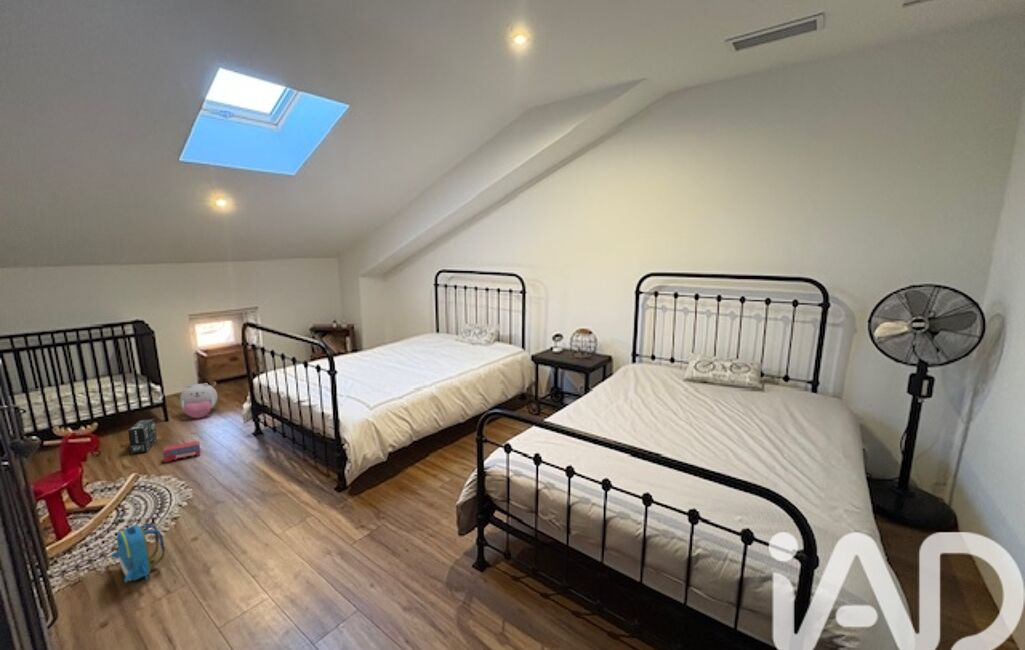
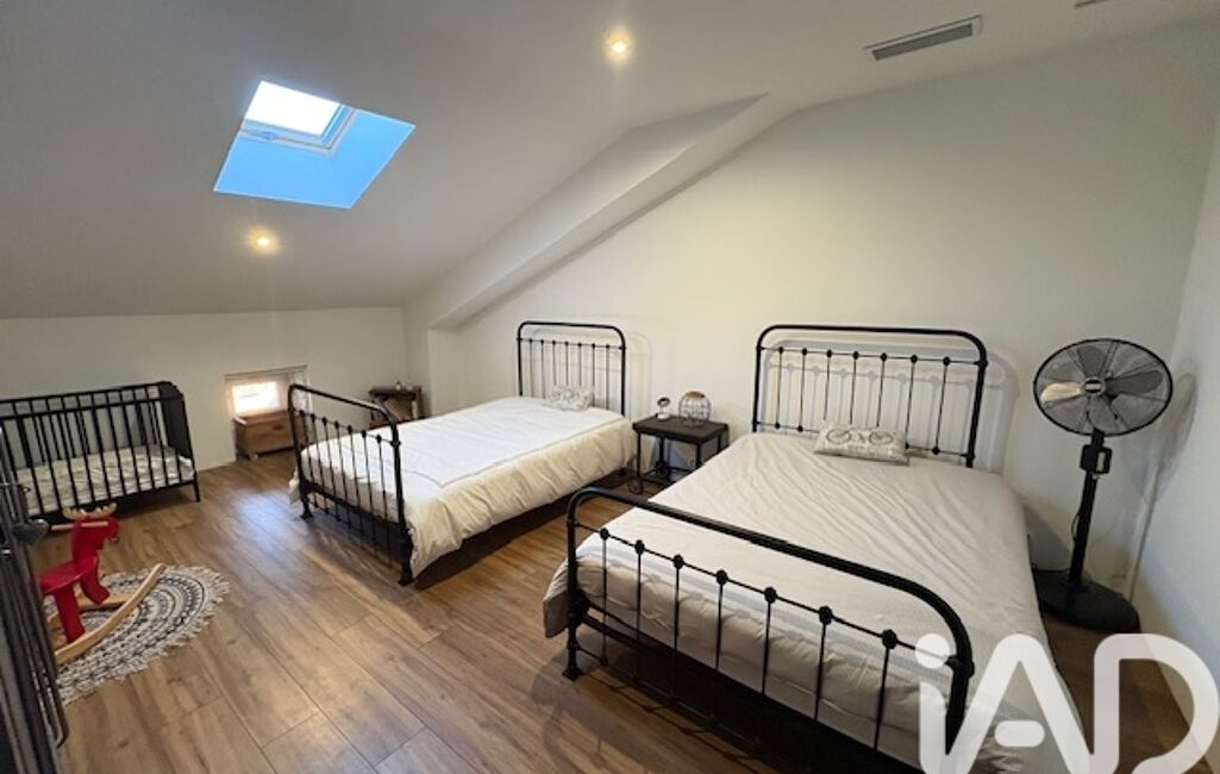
- box [127,418,158,455]
- backpack [110,524,166,583]
- toy train [162,440,202,463]
- plush toy [179,382,219,419]
